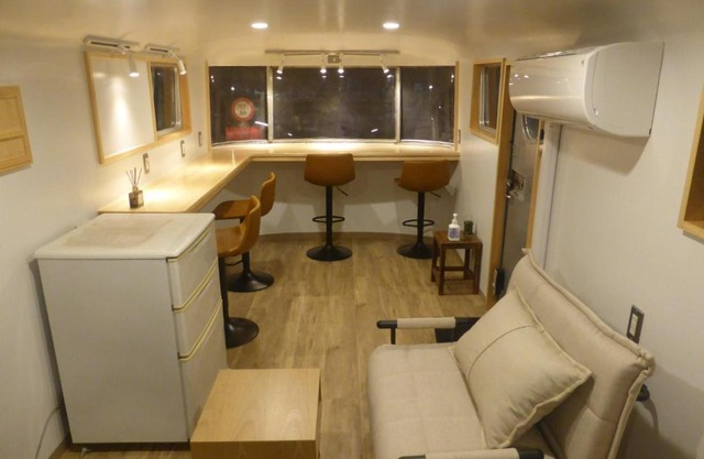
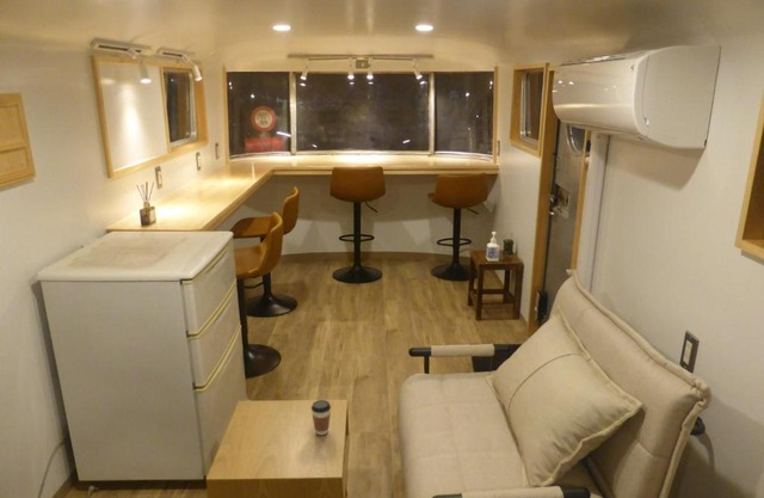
+ coffee cup [310,399,332,436]
